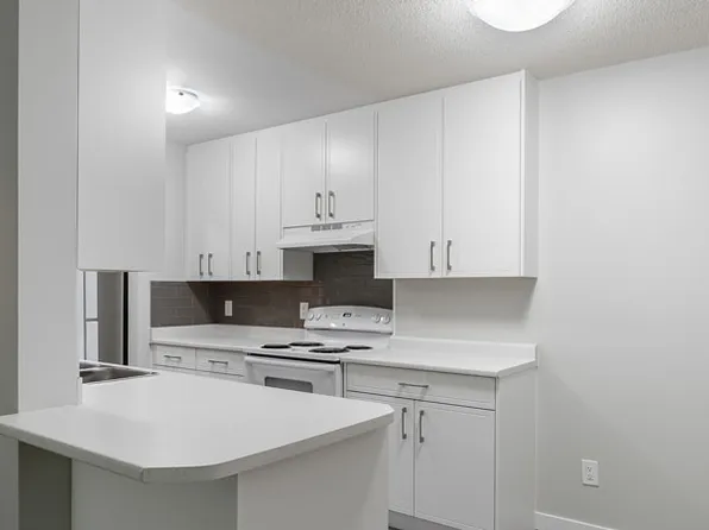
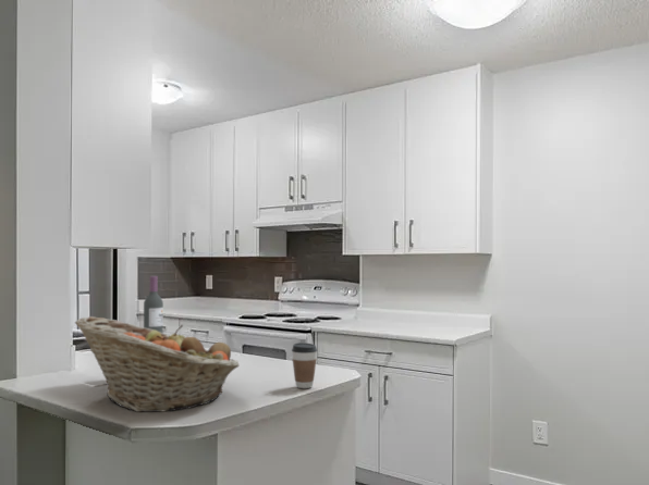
+ fruit basket [74,315,240,413]
+ coffee cup [291,341,318,389]
+ wine bottle [143,275,164,334]
